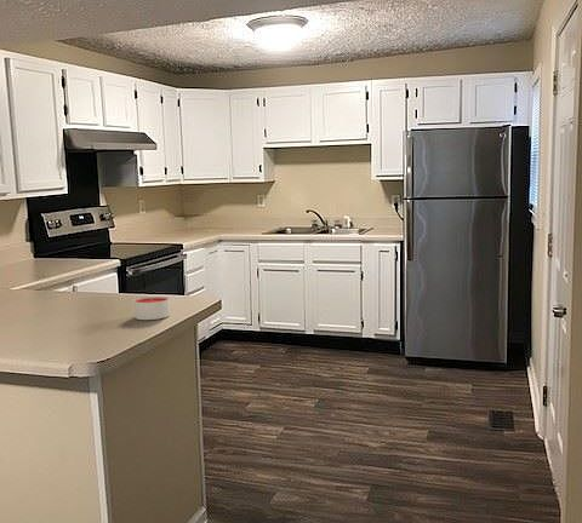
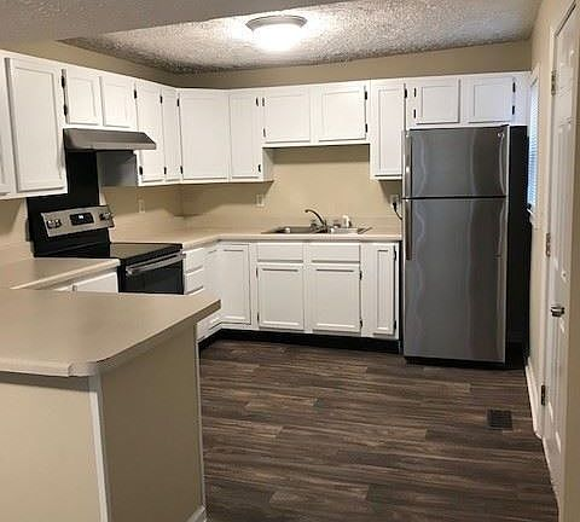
- candle [132,295,171,321]
